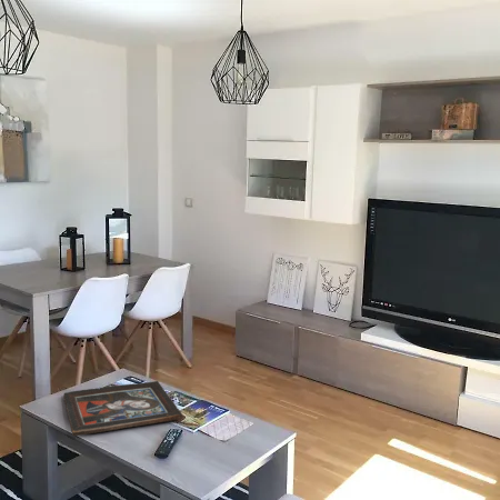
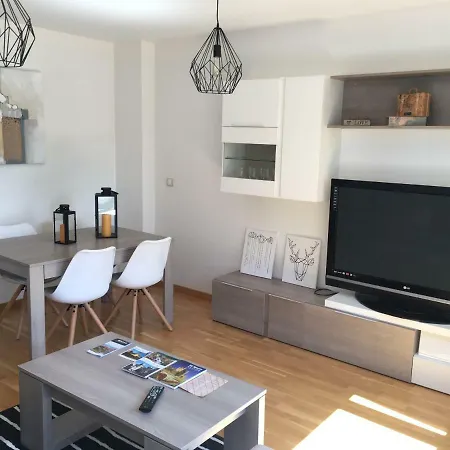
- religious icon [62,380,183,437]
